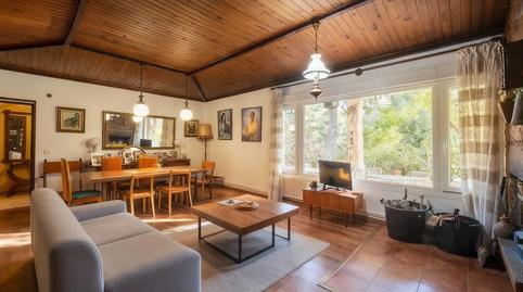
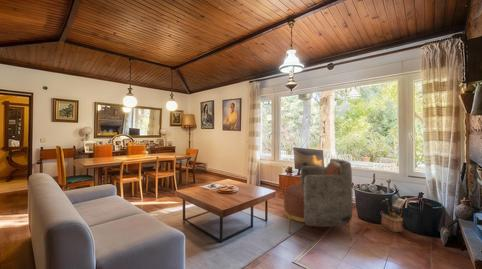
+ armchair [283,158,353,241]
+ basket [380,200,404,233]
